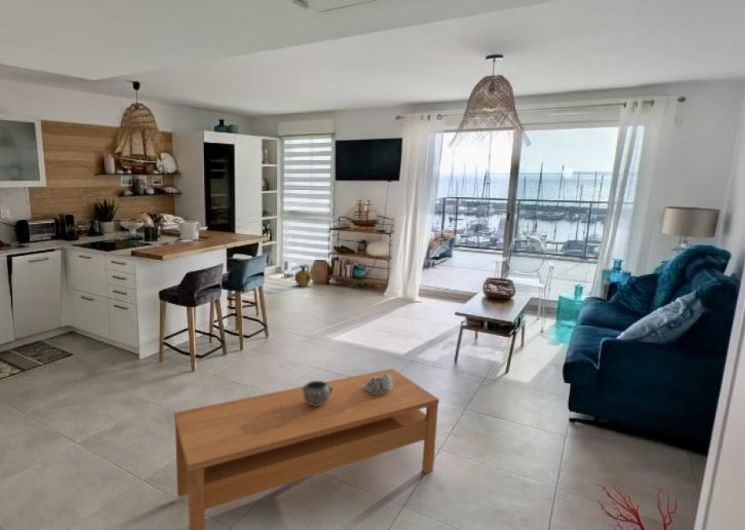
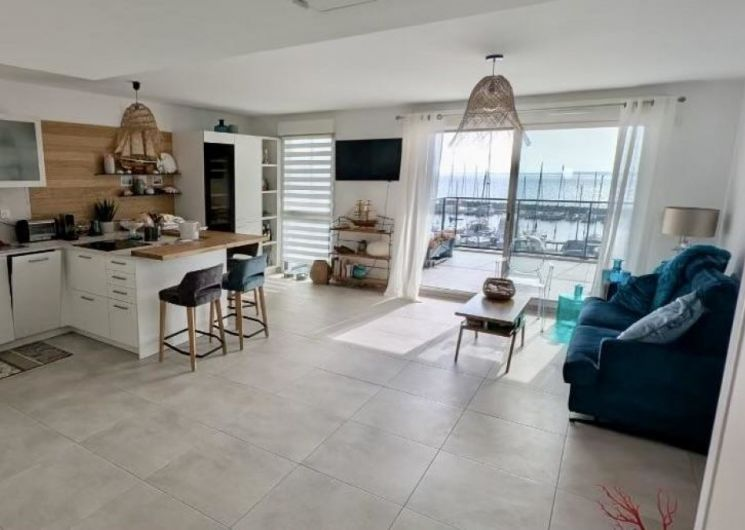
- coral [363,374,393,394]
- decorative bowl [302,380,333,406]
- ceramic jug [294,265,313,288]
- coffee table [173,368,440,530]
